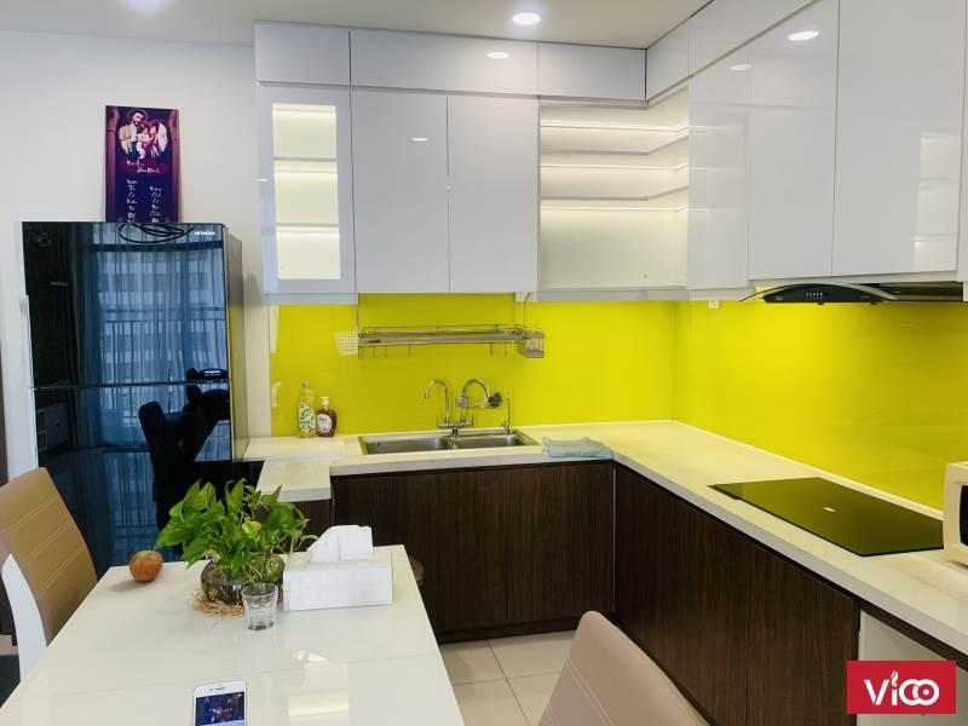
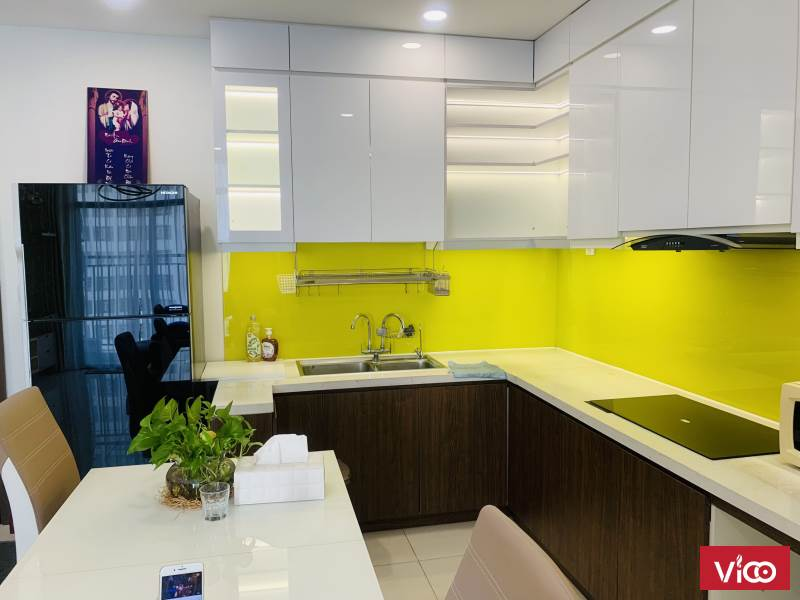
- apple [128,549,165,582]
